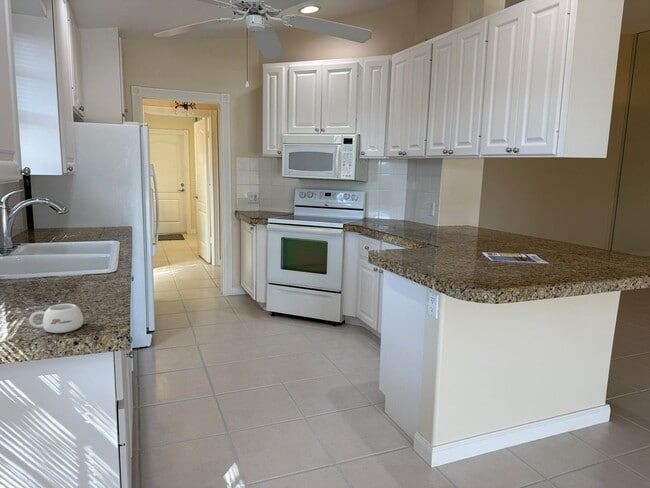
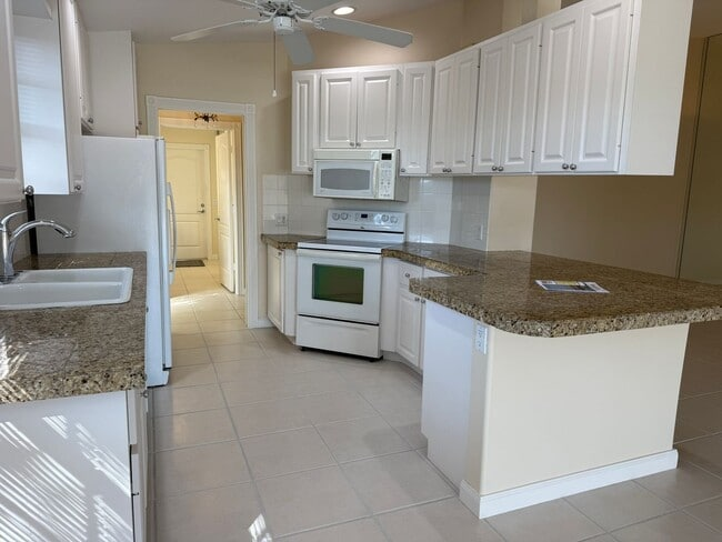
- mug [28,303,84,334]
